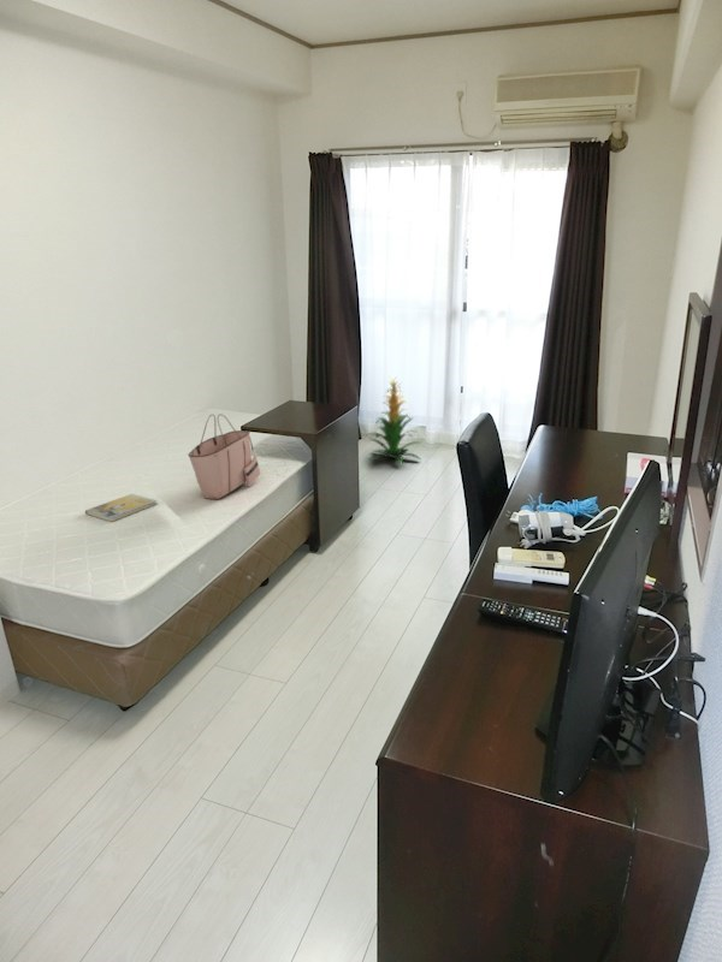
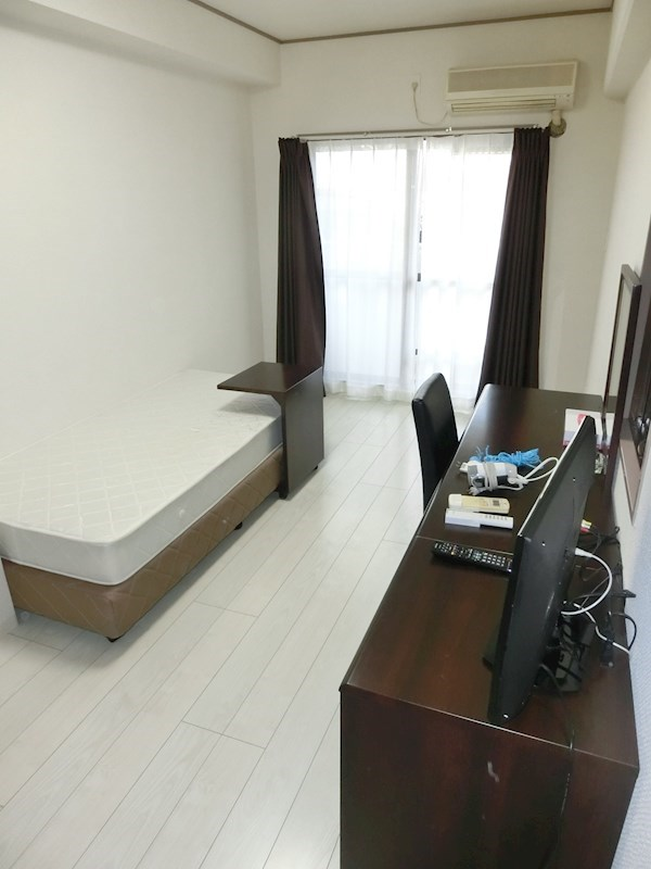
- indoor plant [363,375,421,465]
- book [84,493,158,523]
- tote bag [187,412,262,500]
